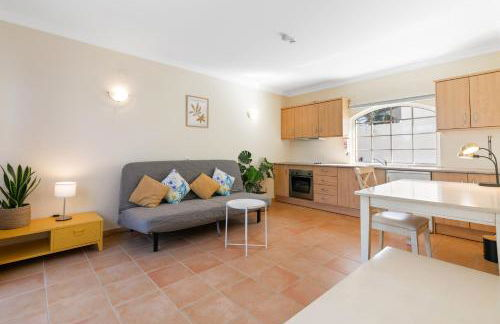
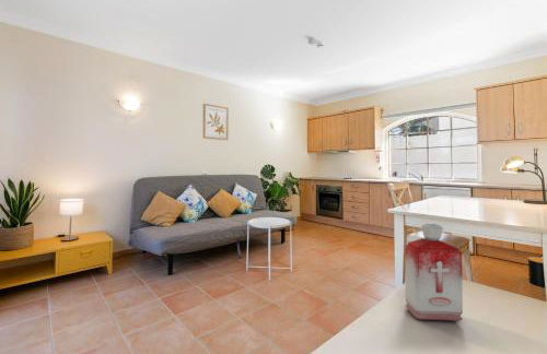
+ bottle [404,223,464,322]
